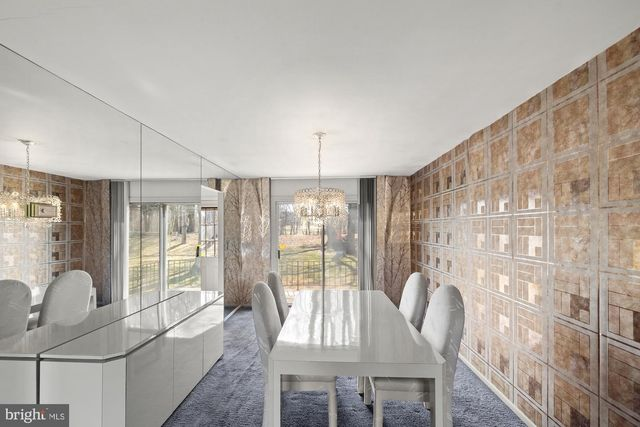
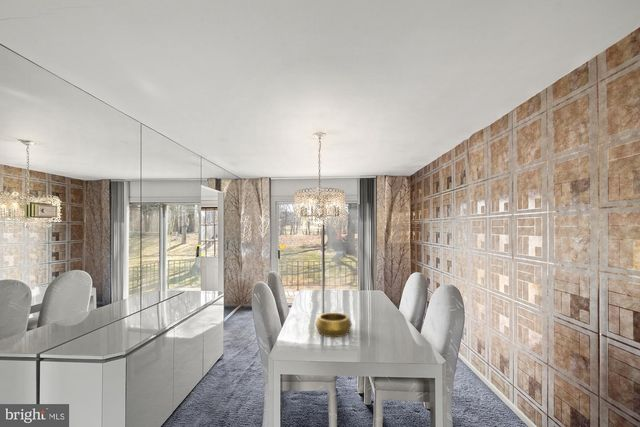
+ decorative bowl [314,312,353,338]
